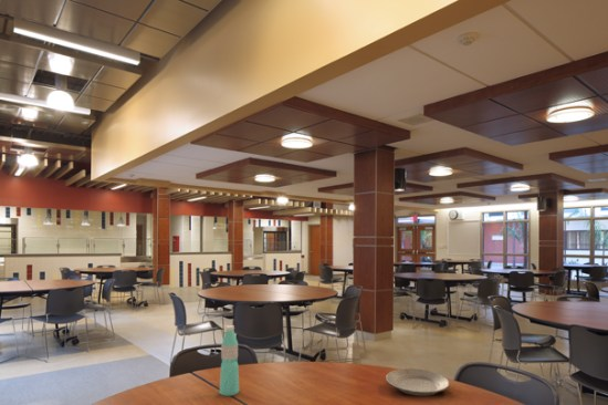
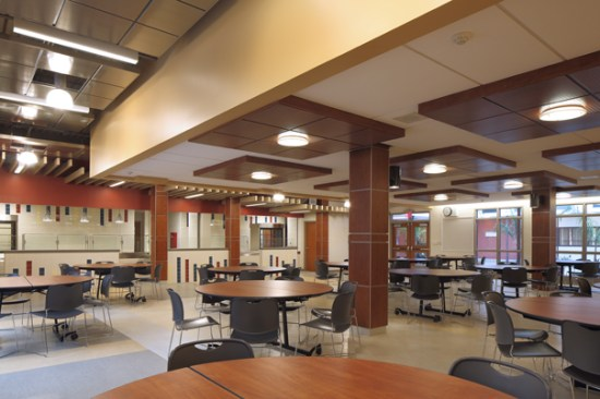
- plate [385,367,451,397]
- water bottle [219,324,240,397]
